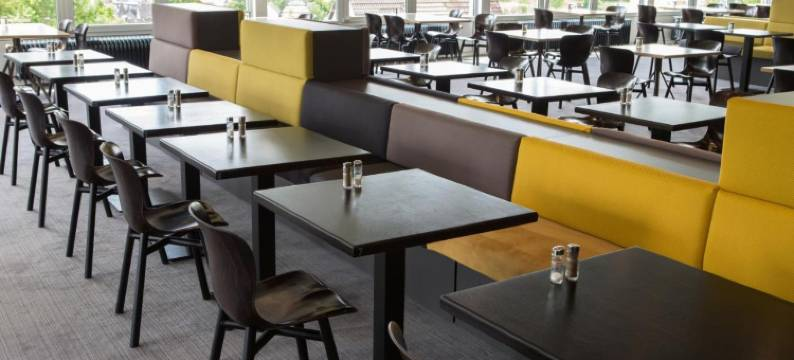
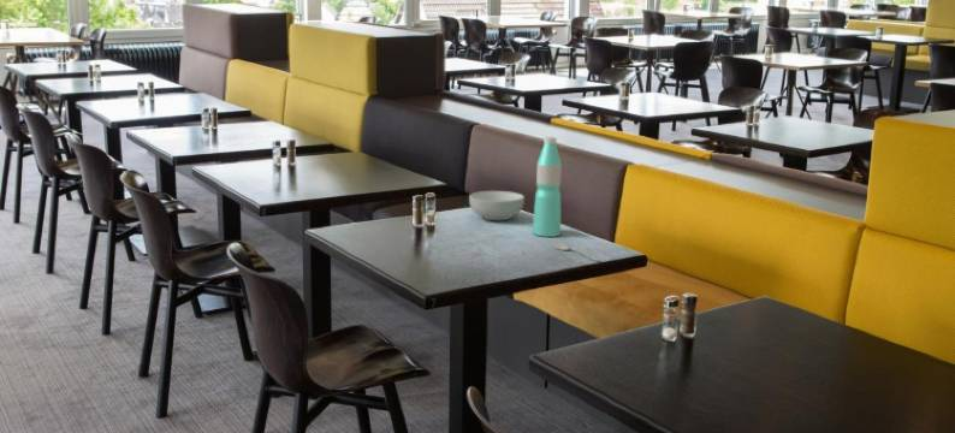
+ water bottle [532,136,563,238]
+ cereal bowl [468,190,526,221]
+ spoon [552,238,603,262]
